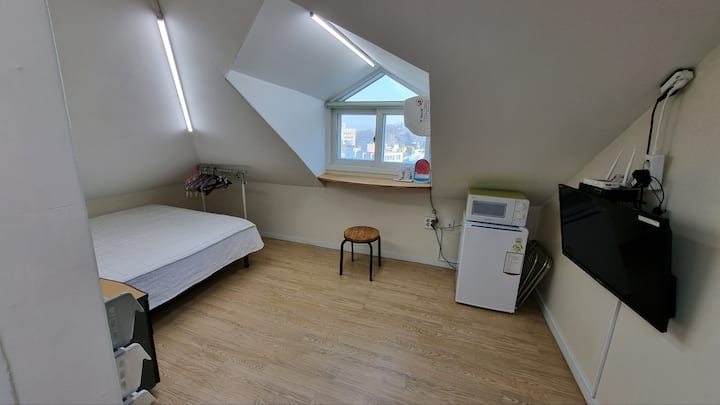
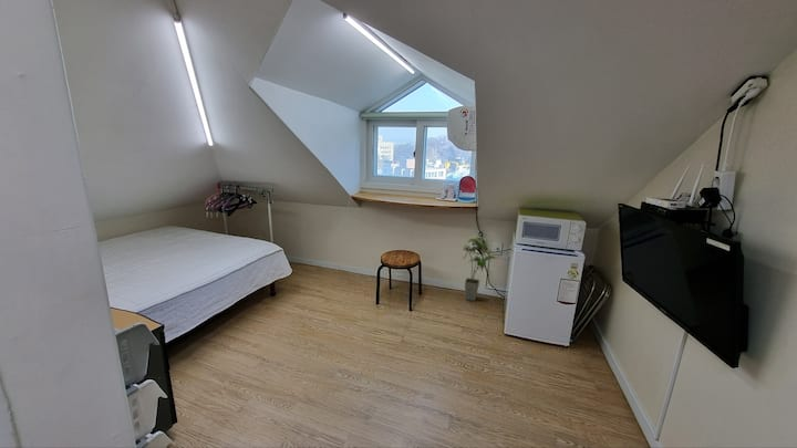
+ house plant [463,236,498,302]
